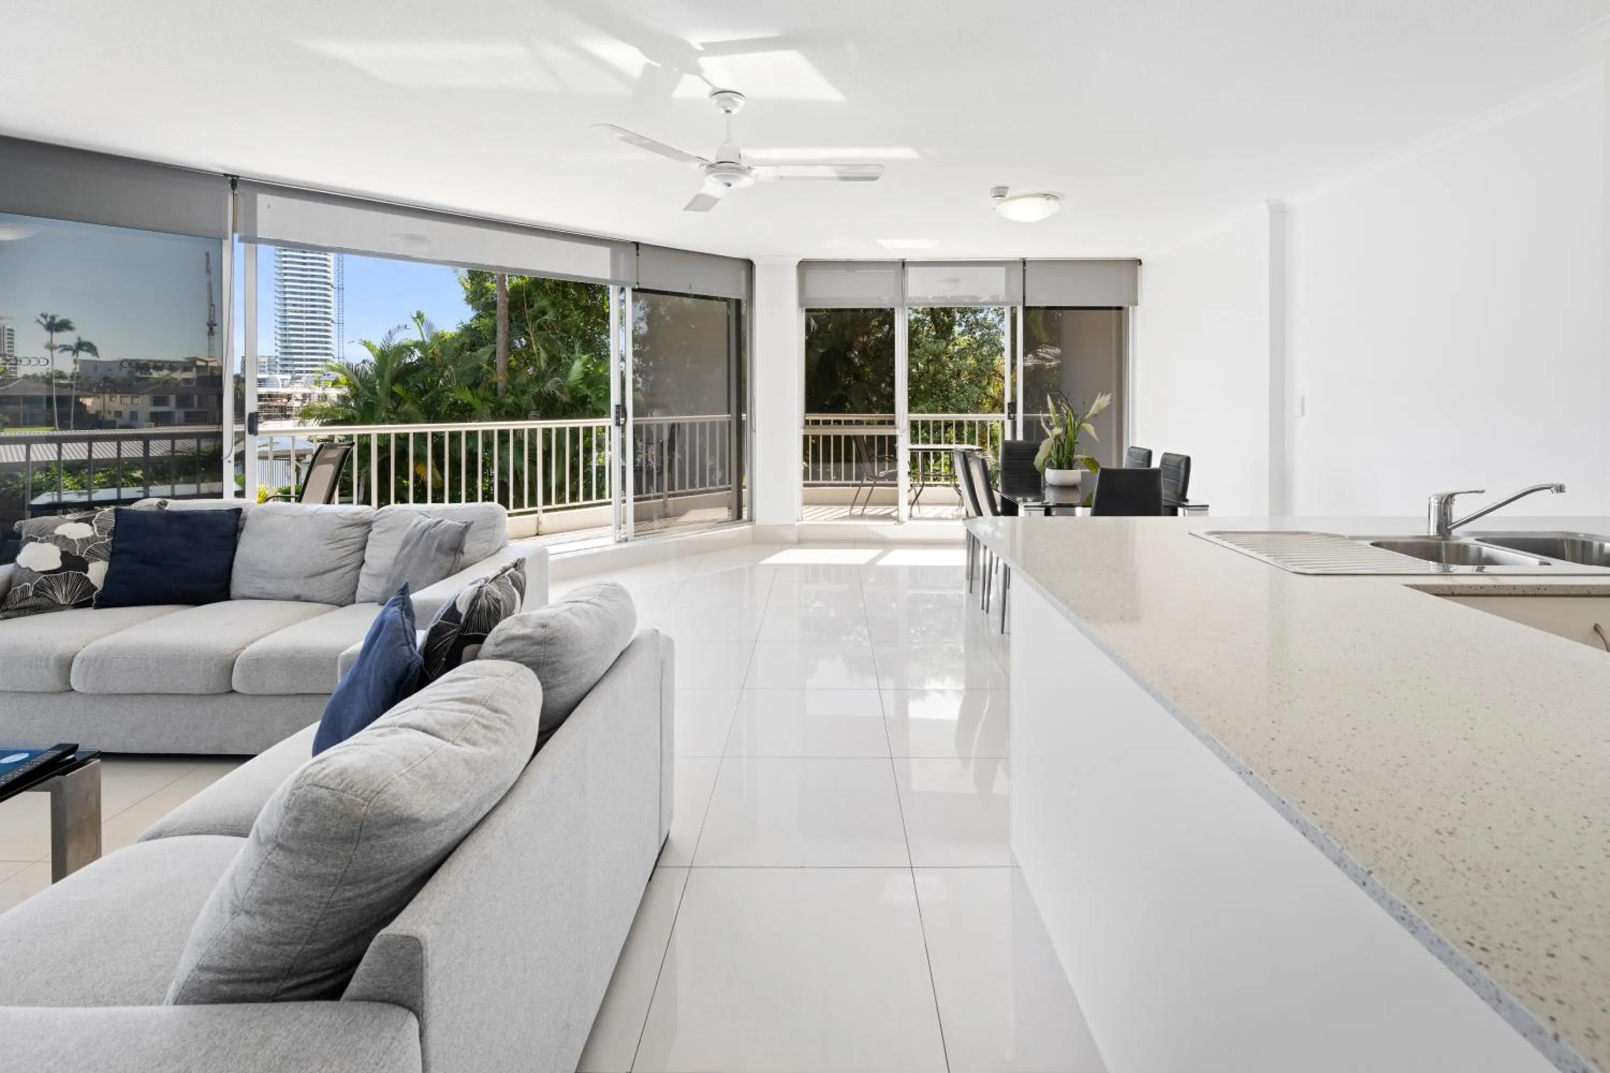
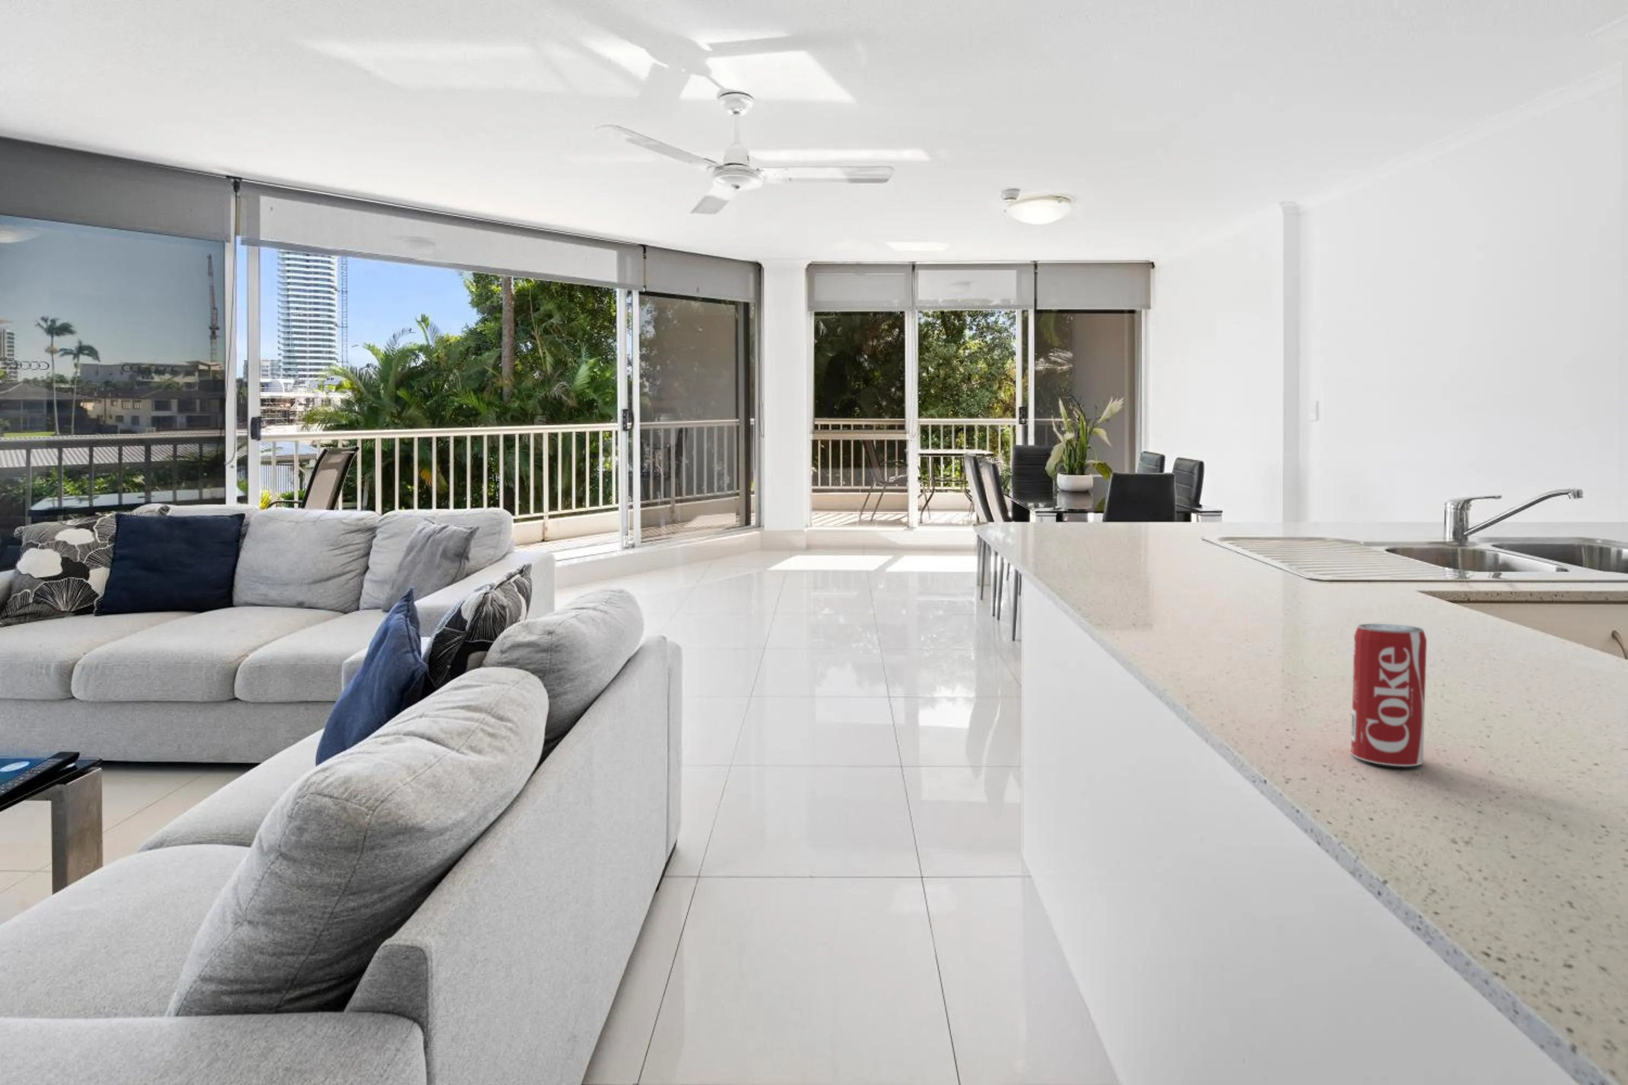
+ beverage can [1351,624,1427,767]
